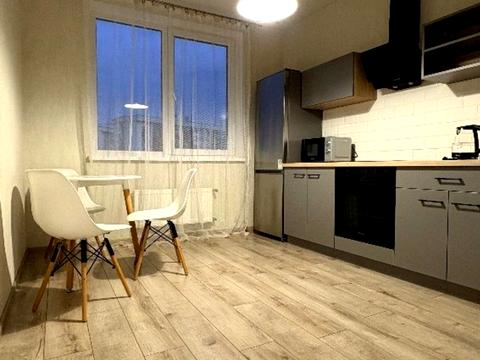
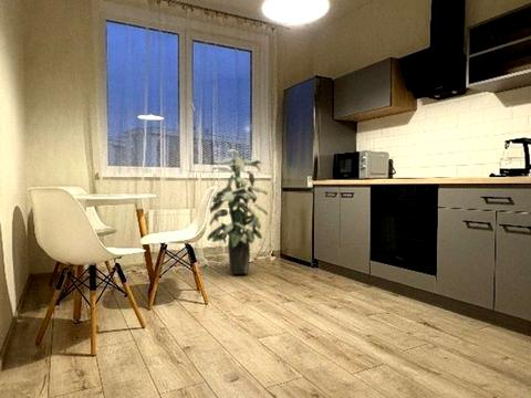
+ indoor plant [206,148,269,275]
